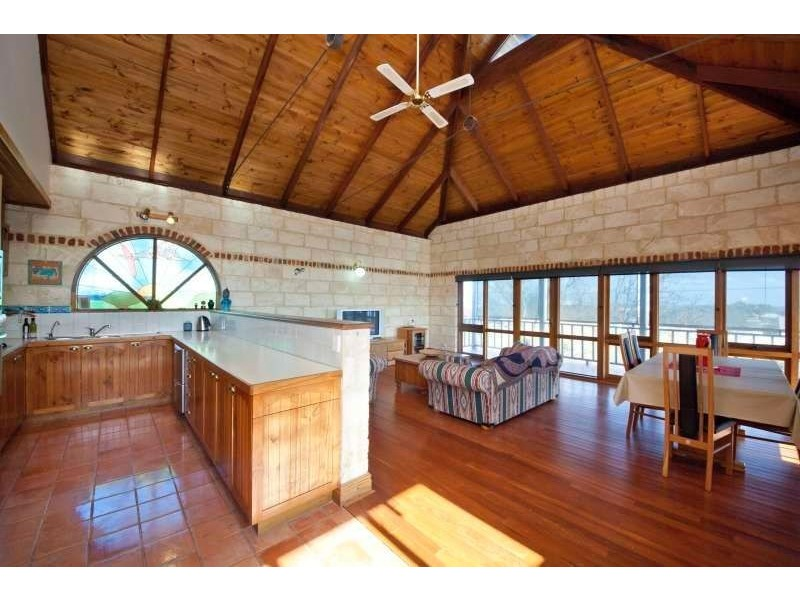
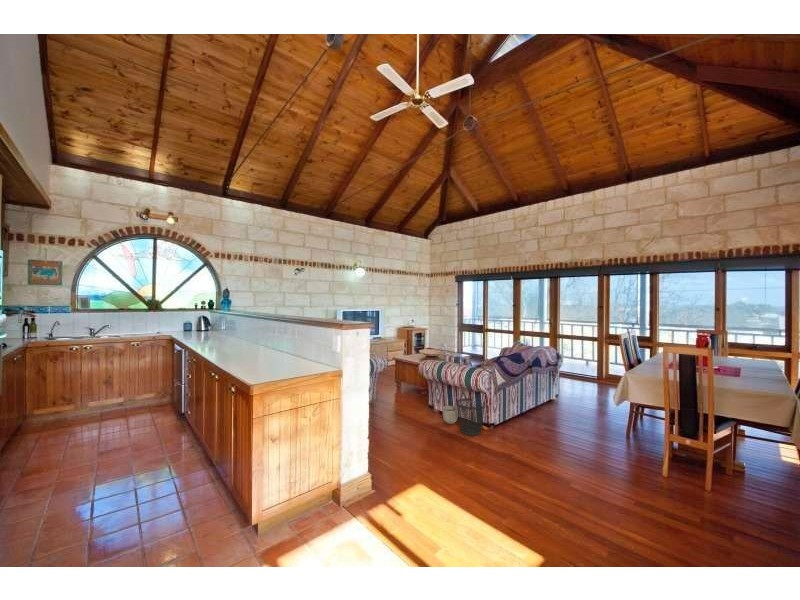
+ wastebasket [455,397,486,436]
+ planter [441,405,459,425]
